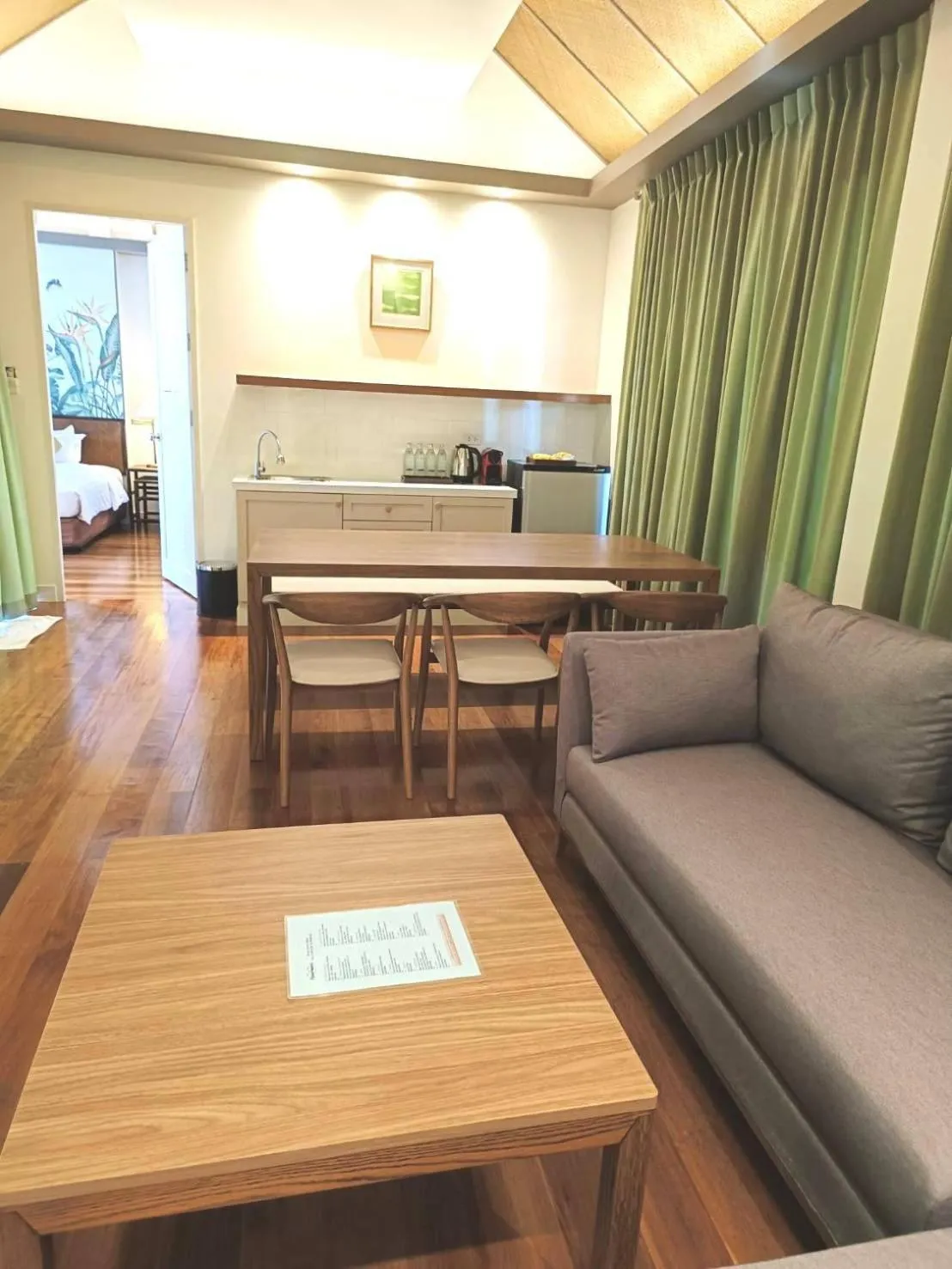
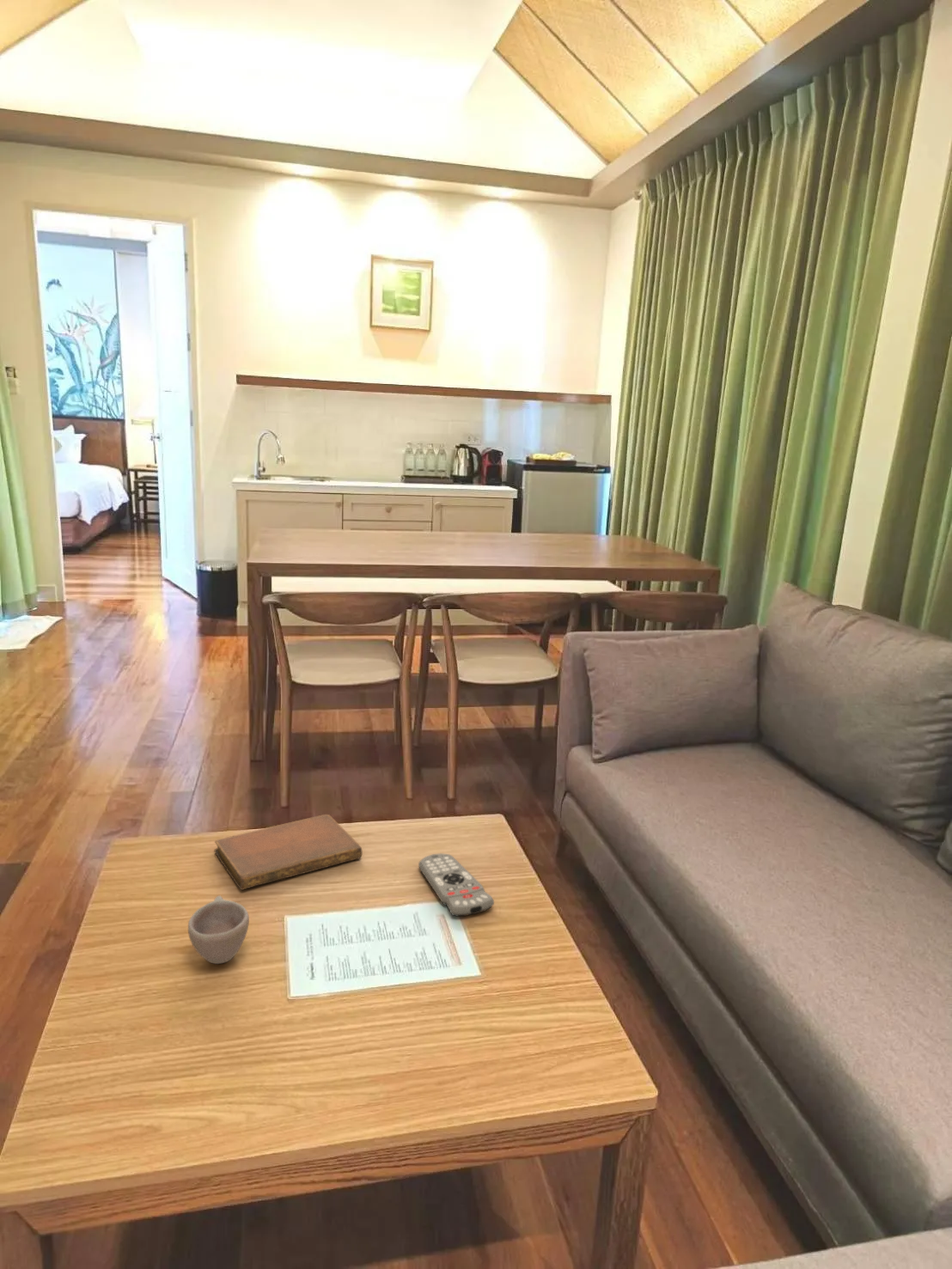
+ cup [187,894,250,965]
+ notebook [214,814,363,891]
+ remote control [418,852,495,917]
